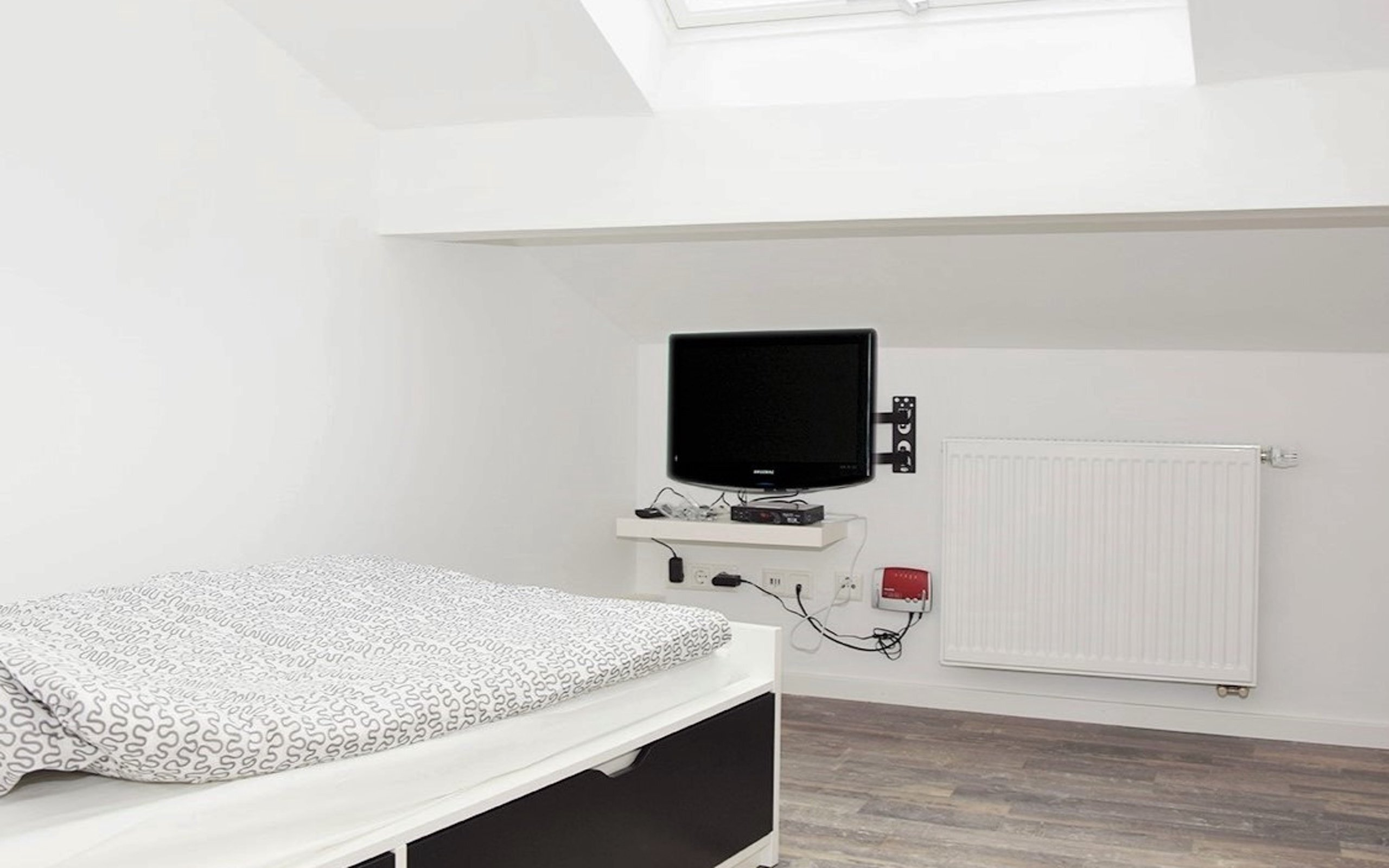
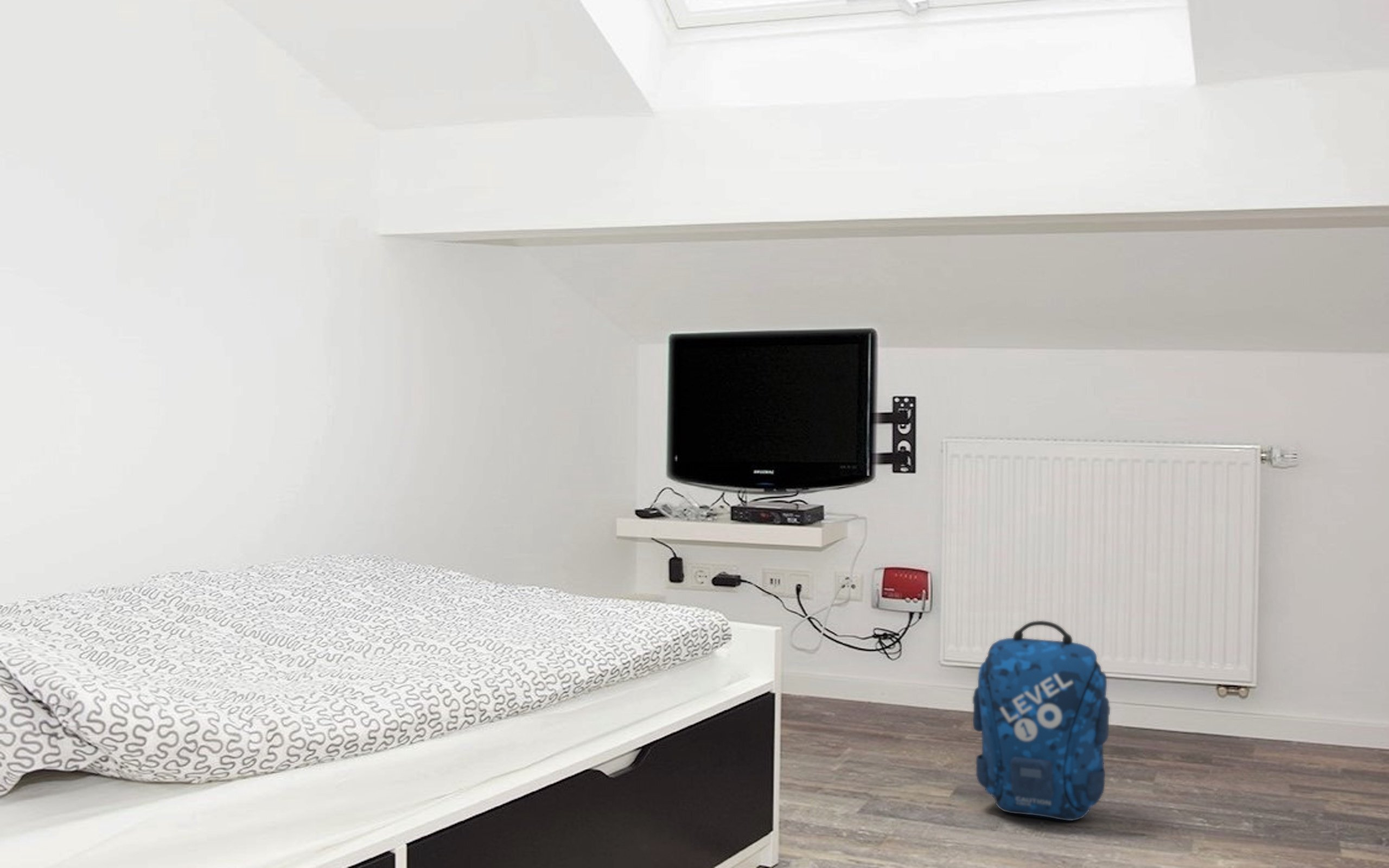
+ backpack [972,620,1111,821]
